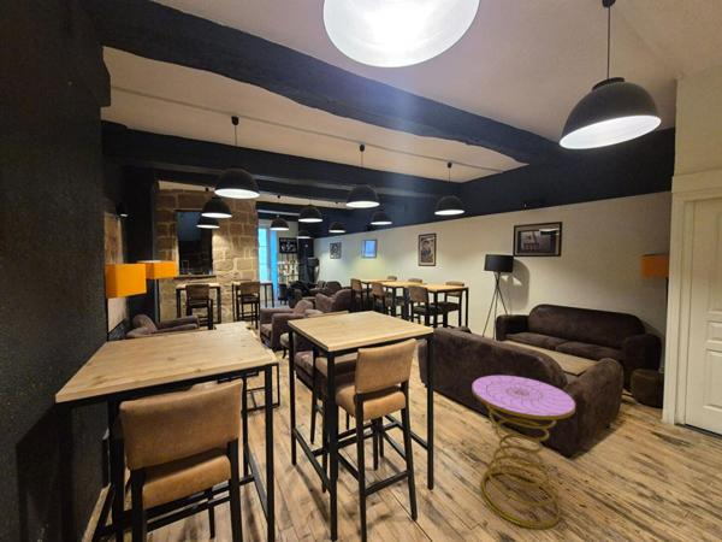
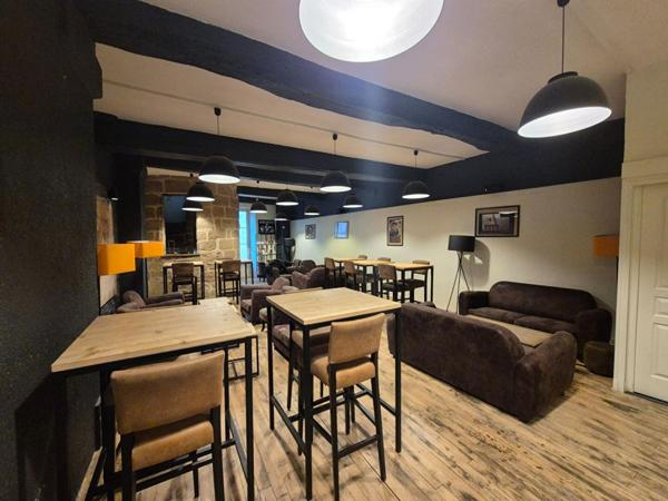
- side table [471,375,576,530]
